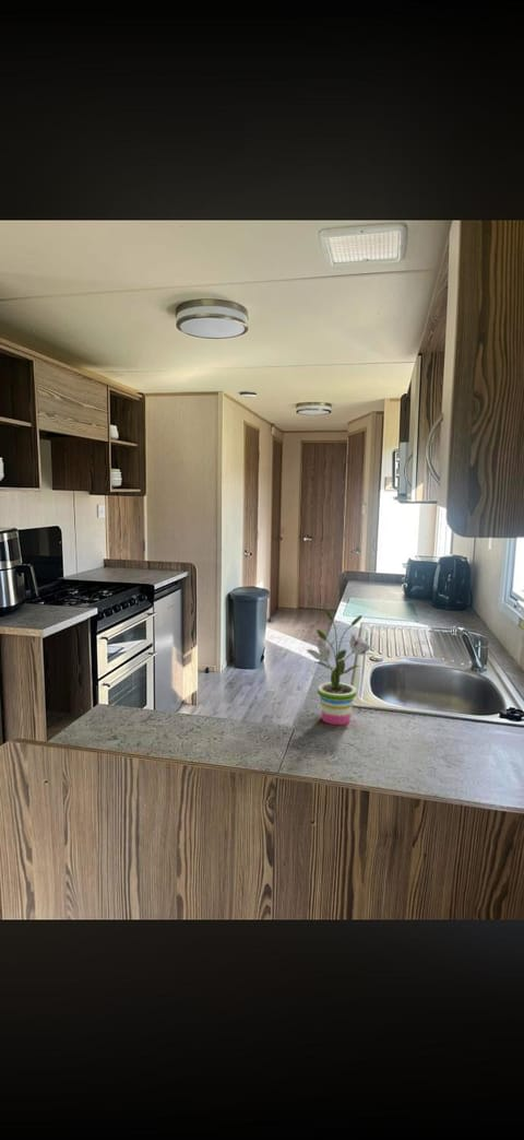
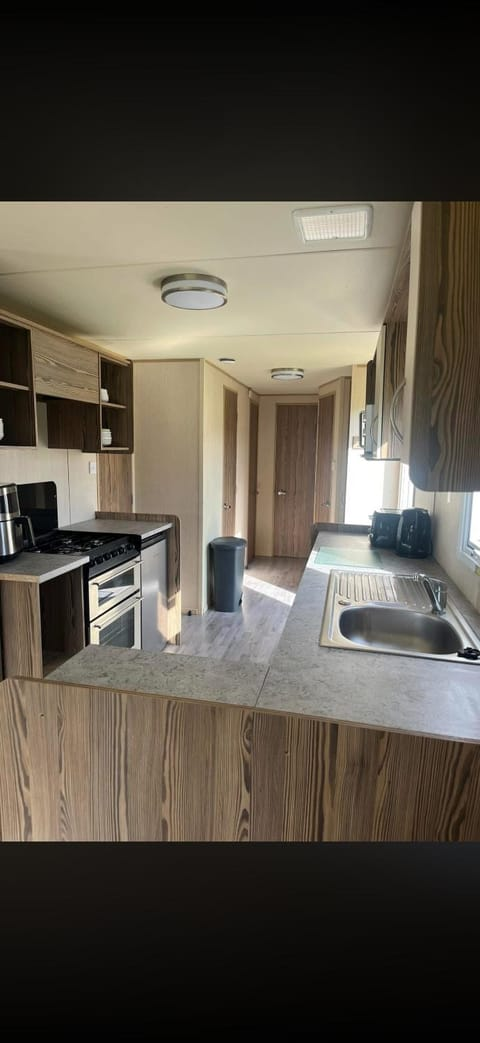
- potted plant [306,608,377,726]
